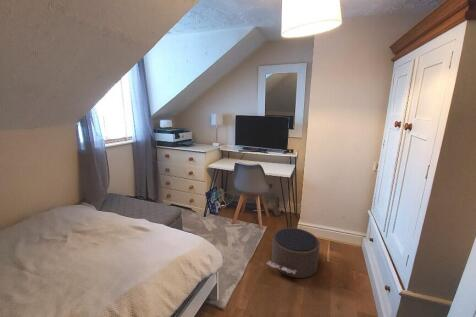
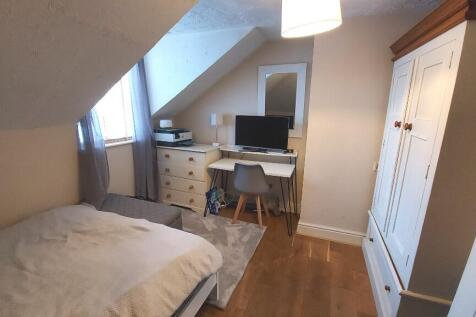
- pouf [265,227,321,279]
